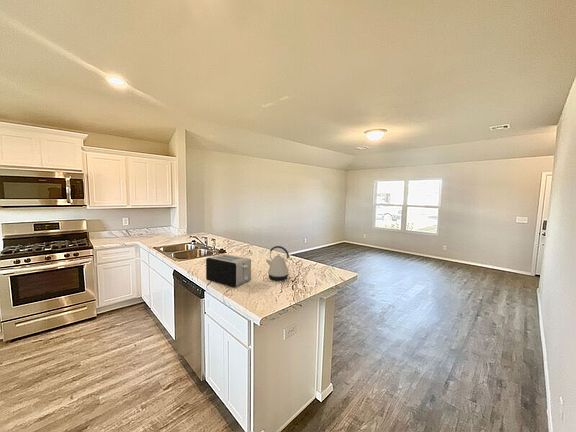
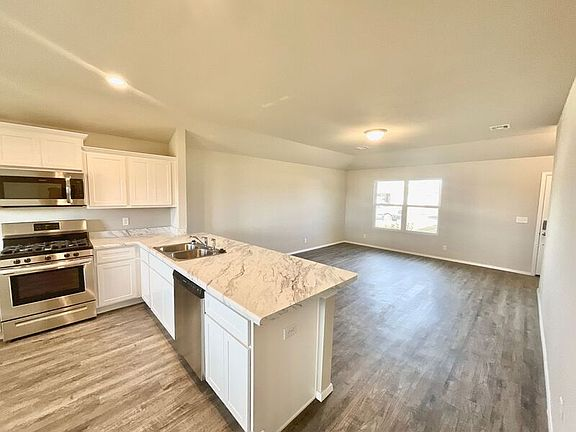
- kettle [265,245,291,281]
- toaster [205,253,252,288]
